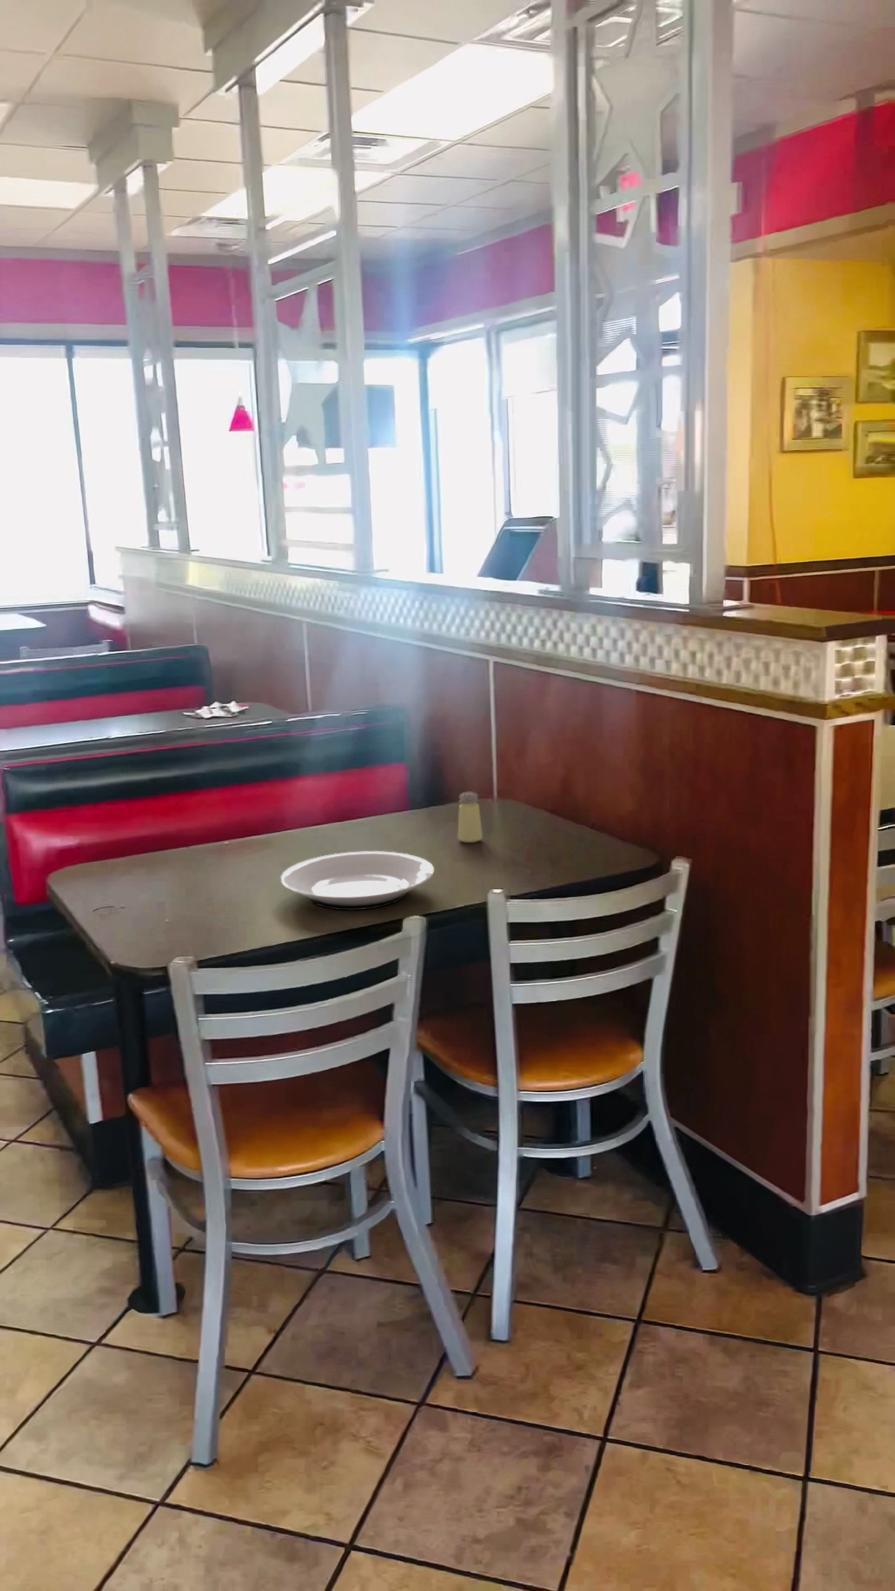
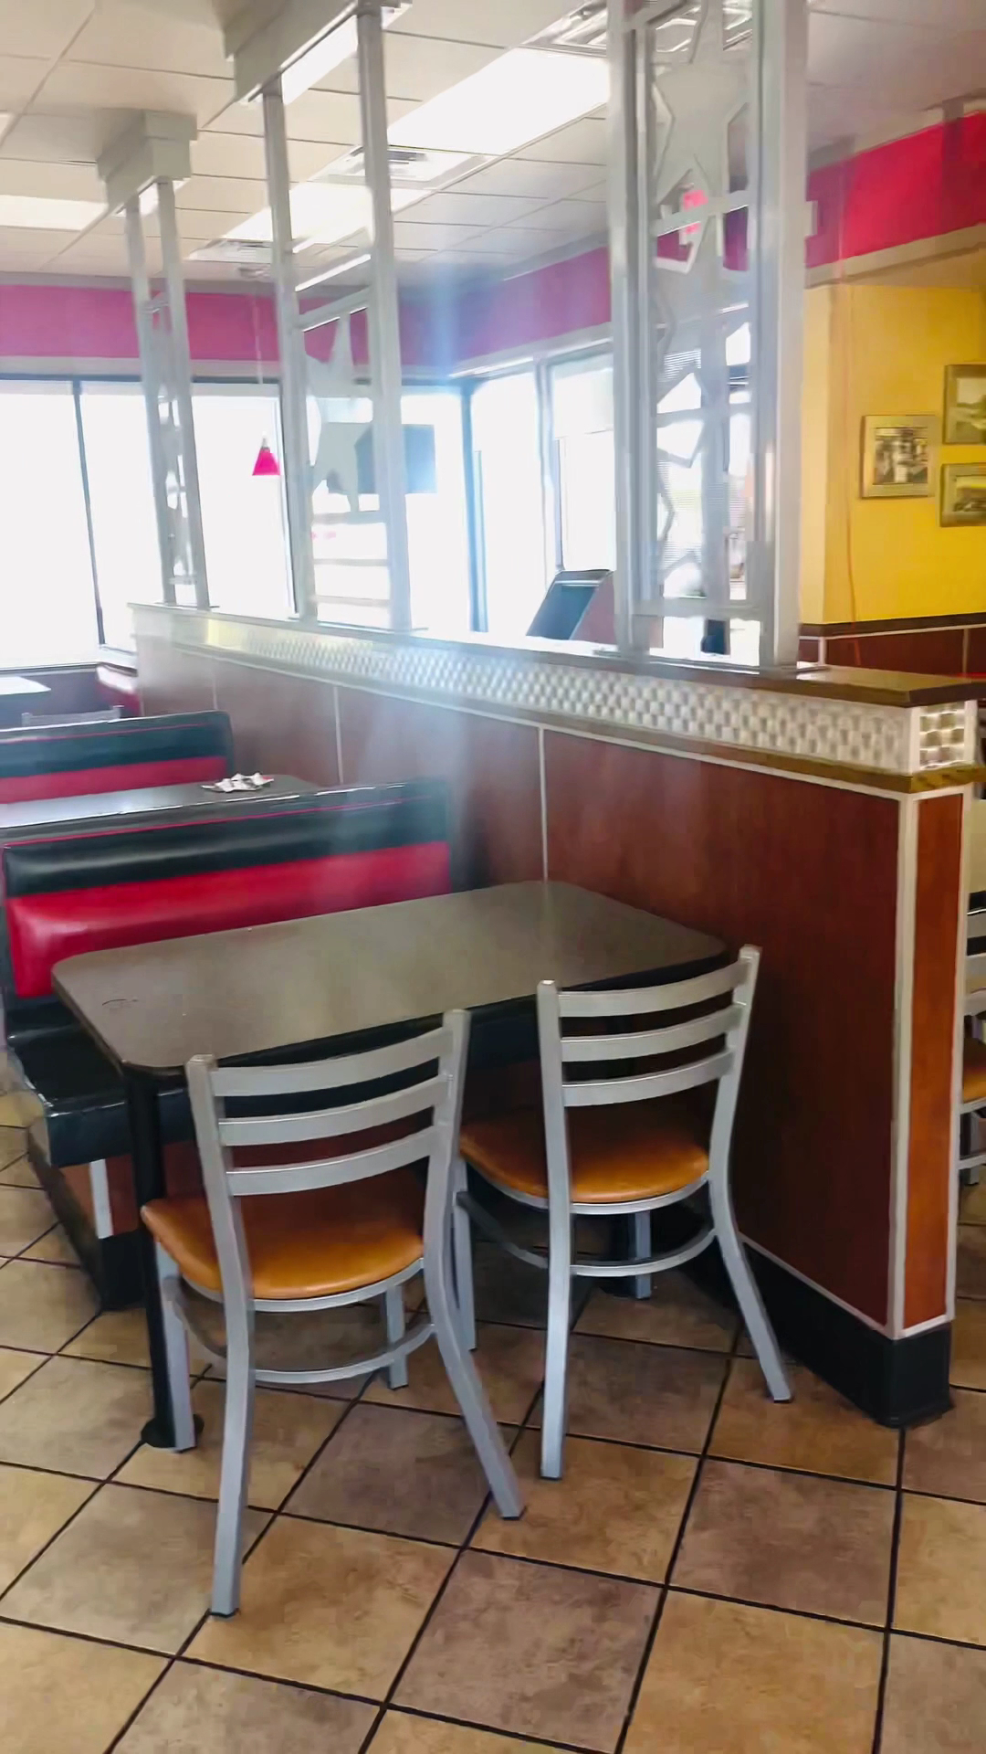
- plate [280,850,435,910]
- saltshaker [457,791,483,844]
